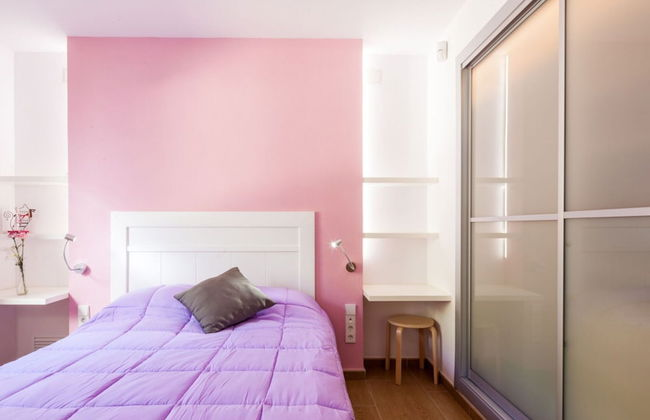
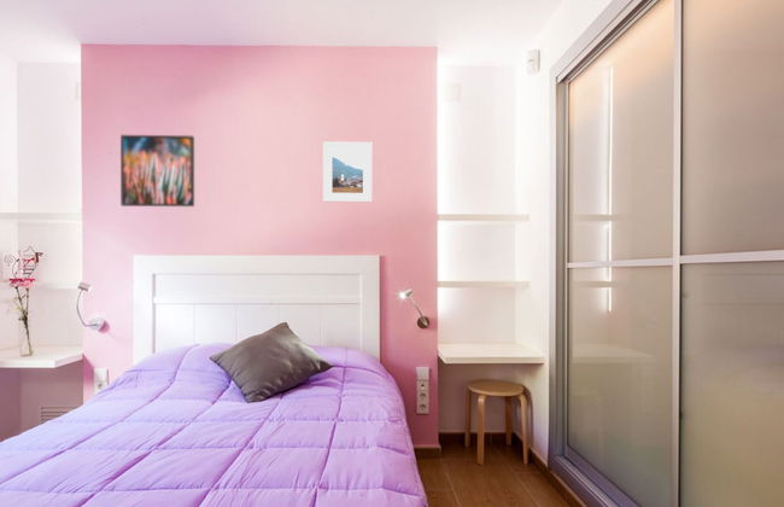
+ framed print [322,140,373,203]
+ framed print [119,134,195,208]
